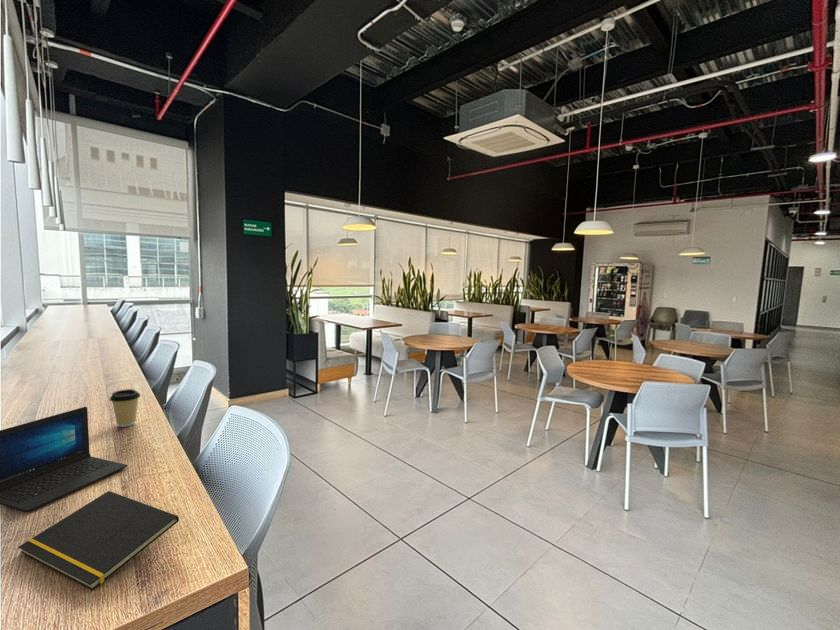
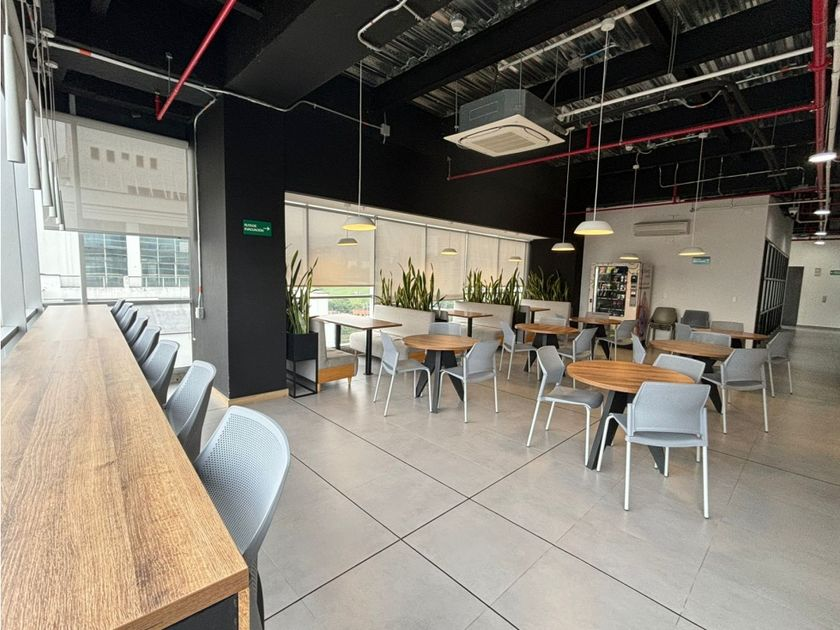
- notepad [17,490,180,591]
- laptop [0,406,128,513]
- coffee cup [109,388,142,428]
